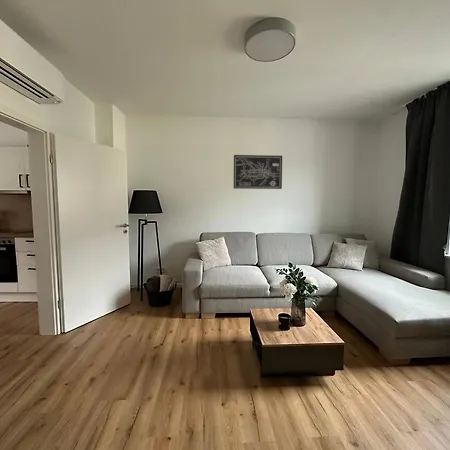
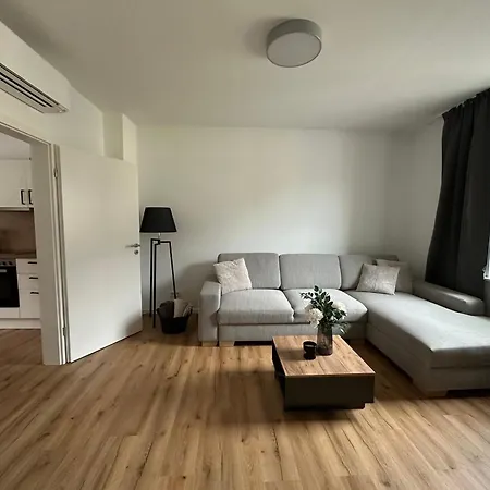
- wall art [233,154,283,190]
